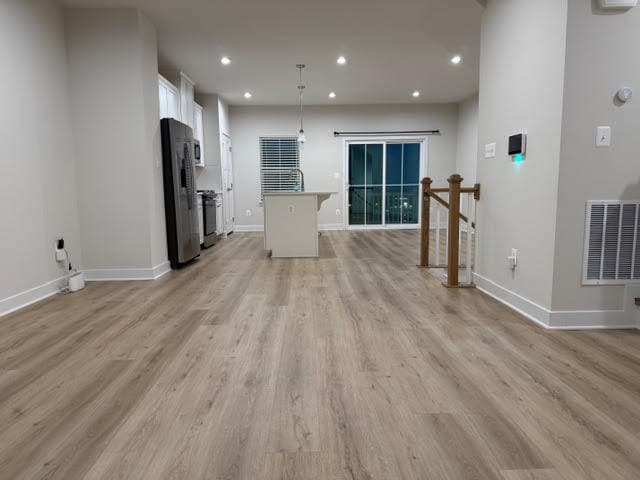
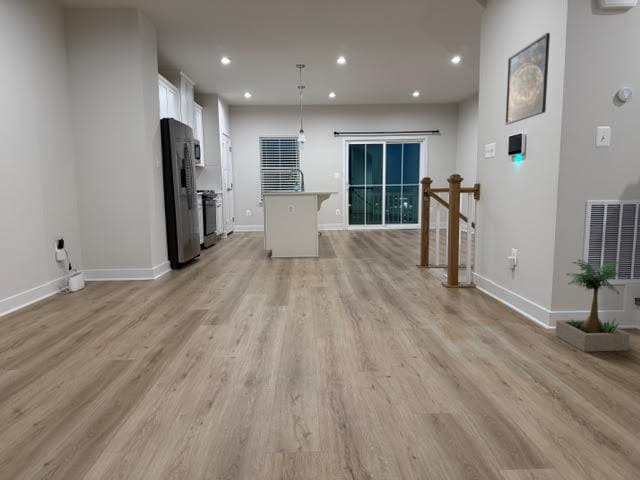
+ potted plant [555,258,631,353]
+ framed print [504,32,551,126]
